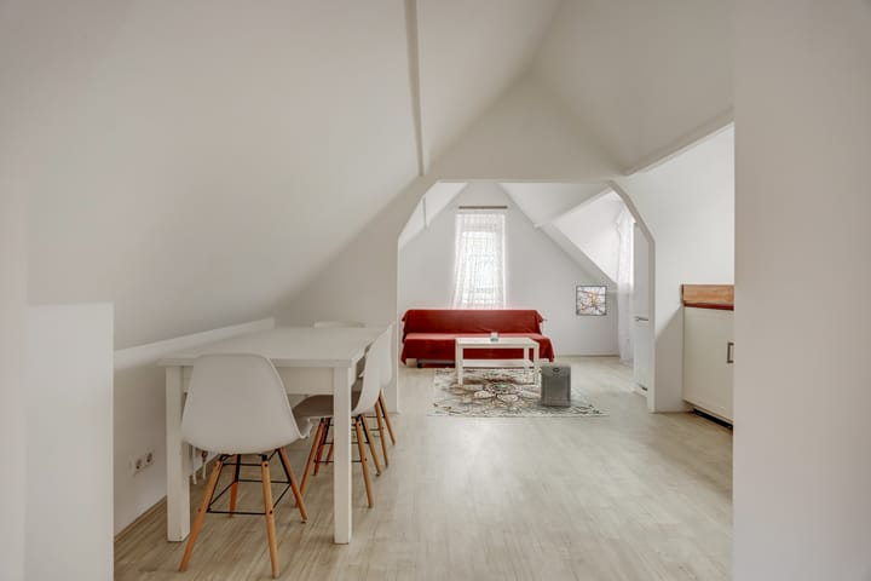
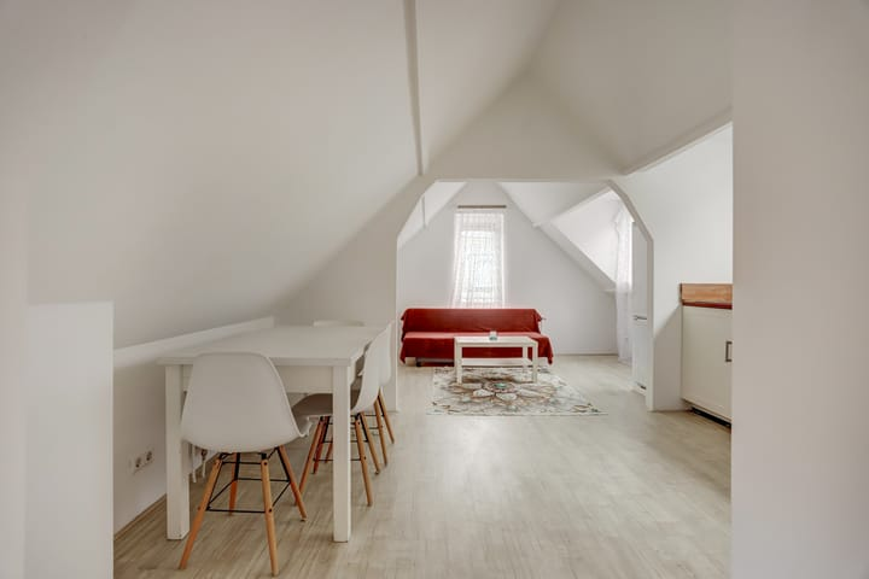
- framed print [575,284,607,317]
- speaker [540,361,572,408]
